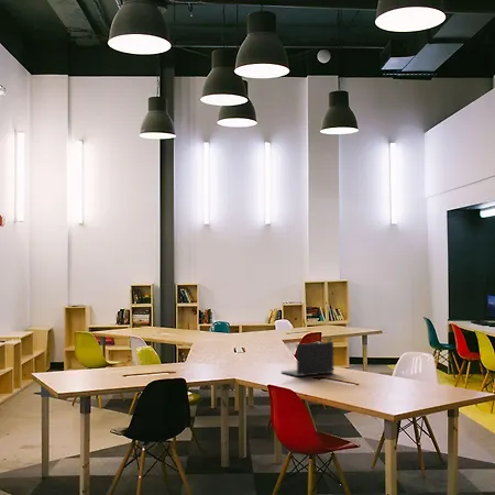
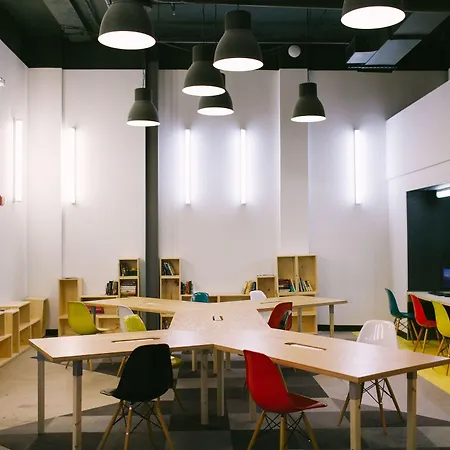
- laptop [280,341,334,377]
